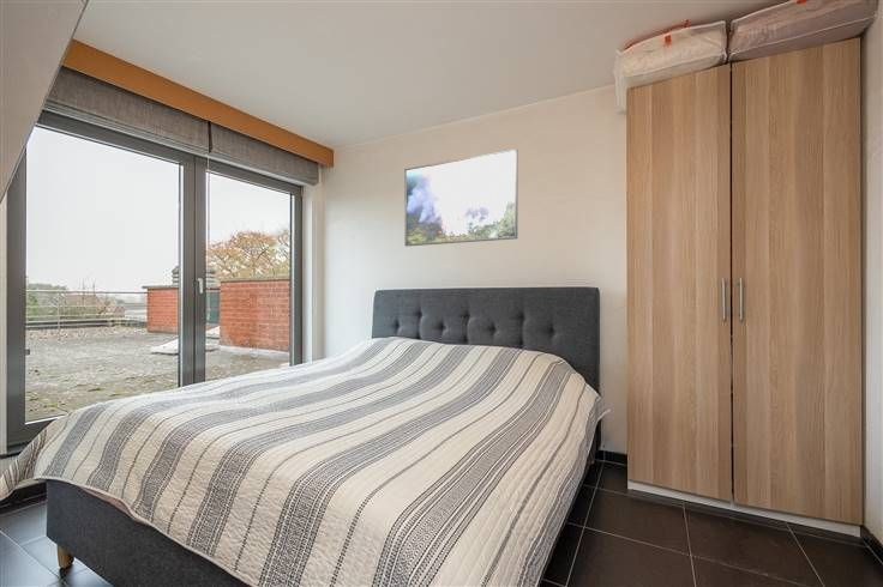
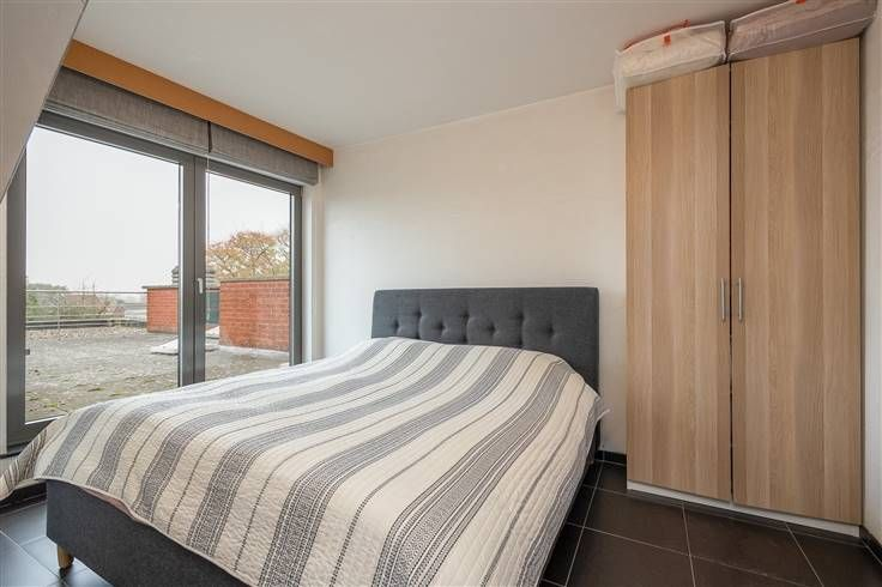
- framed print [403,147,518,248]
